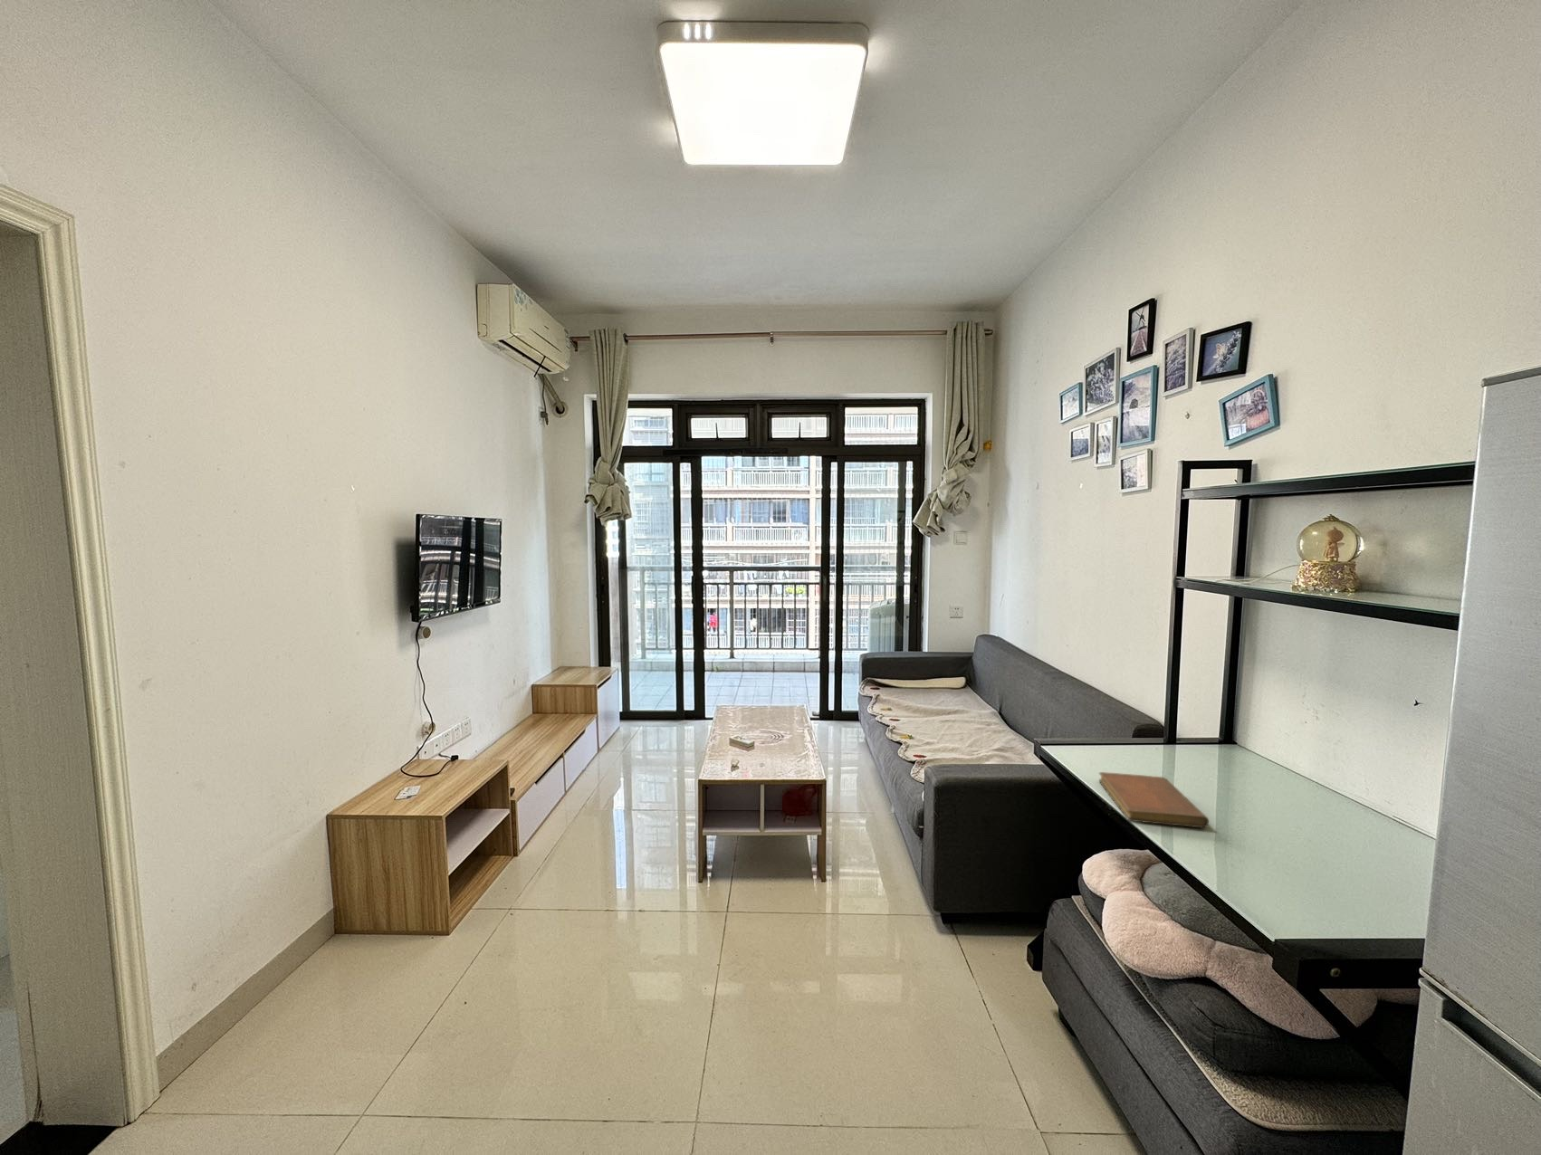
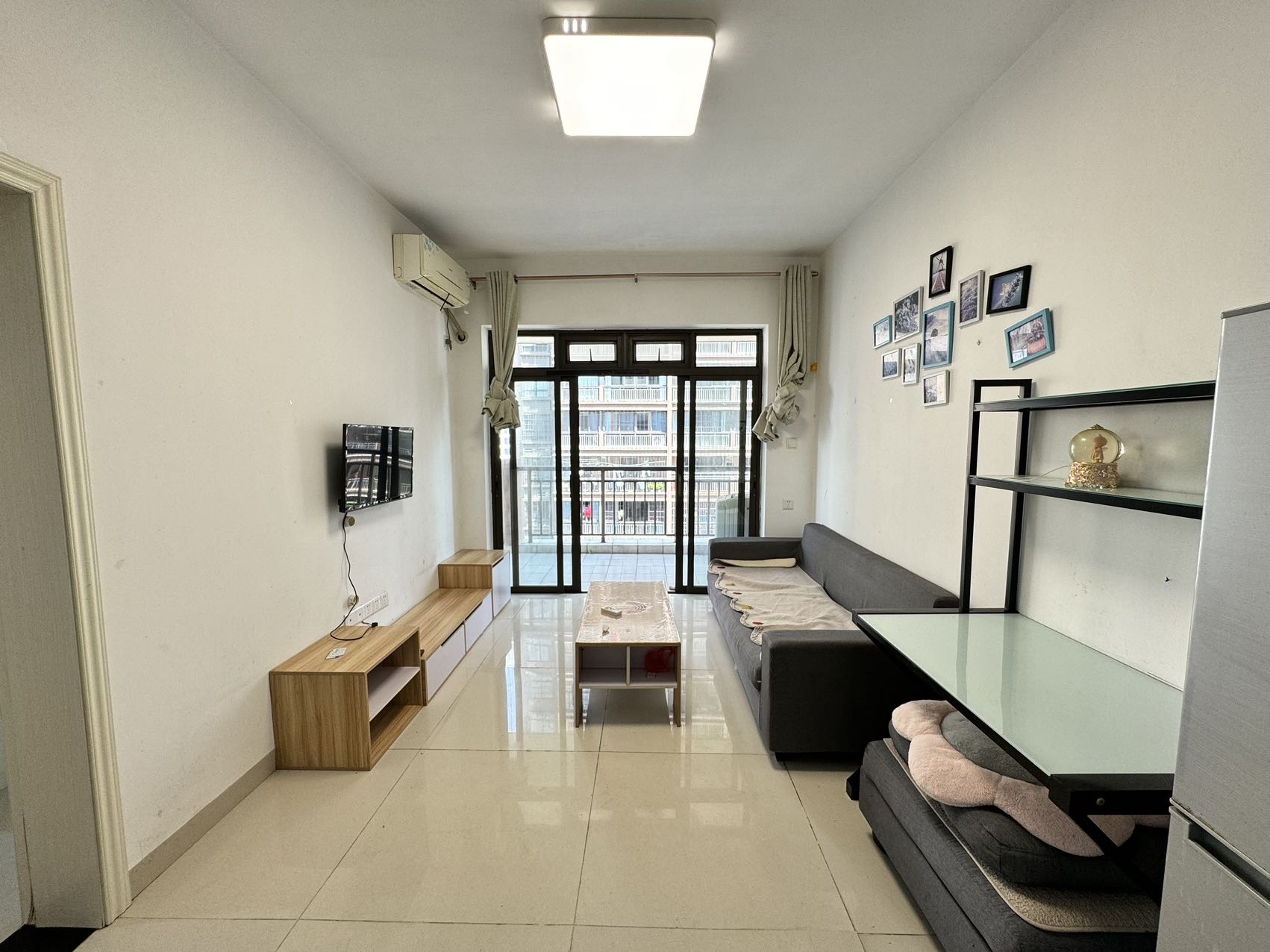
- notebook [1098,772,1210,829]
